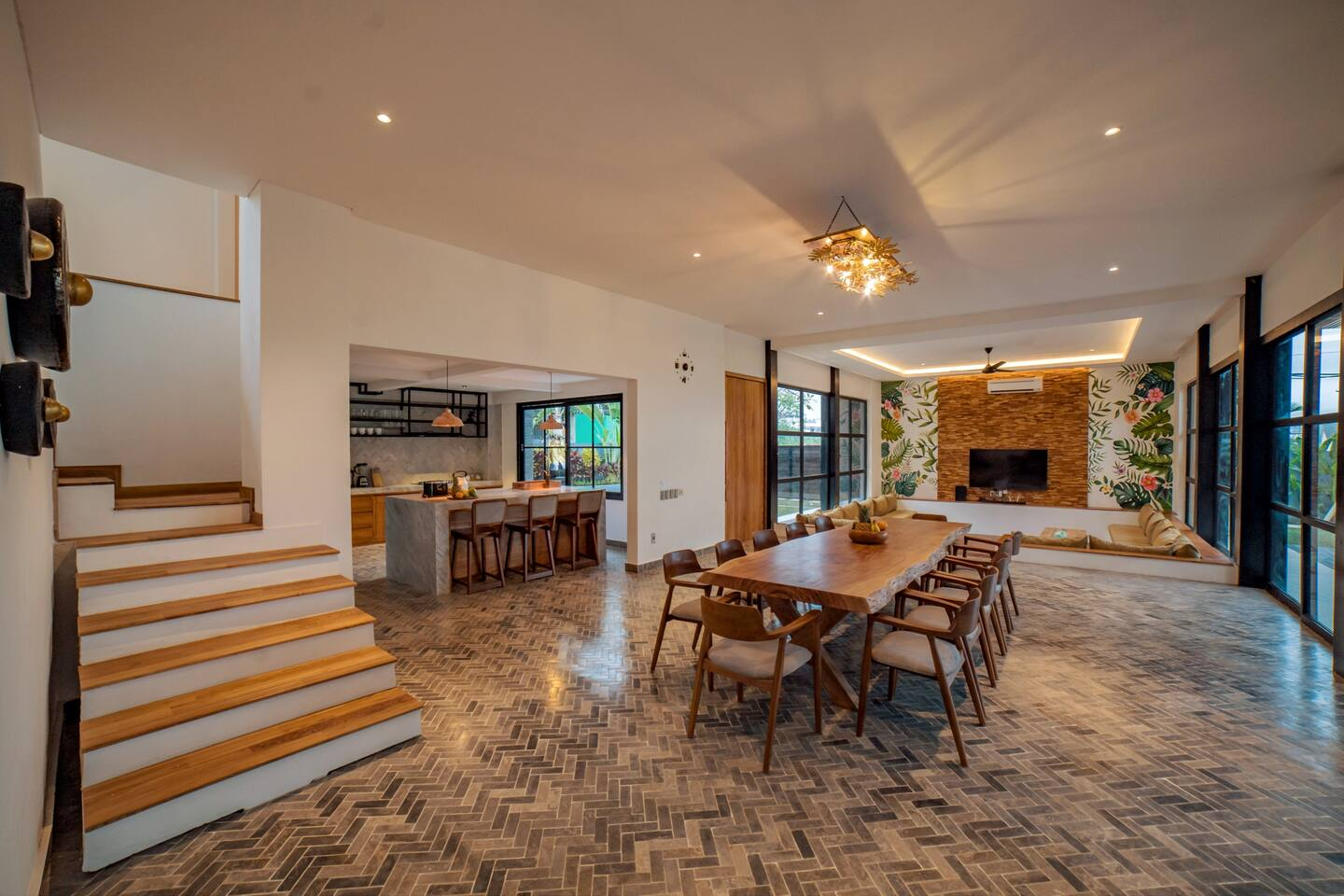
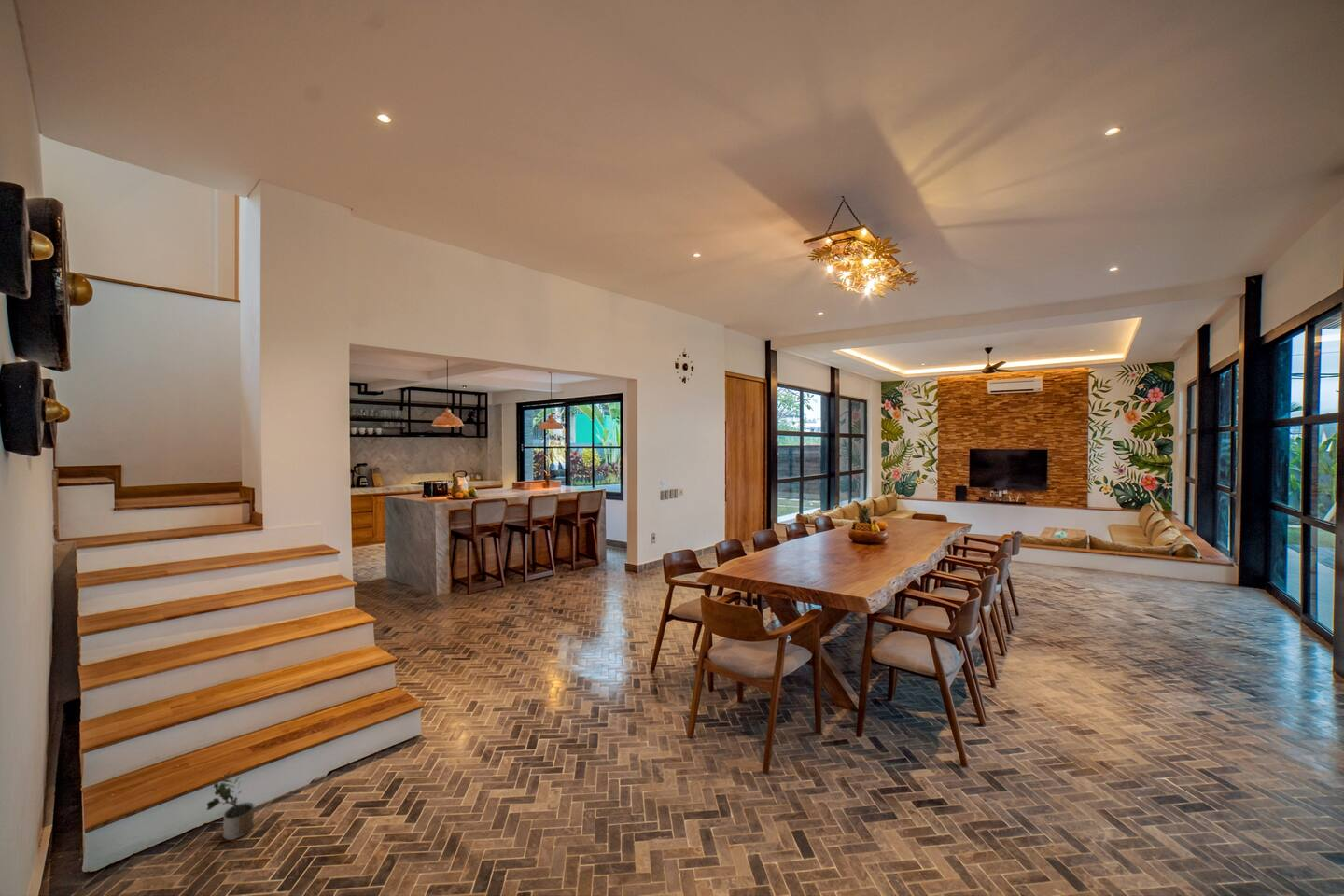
+ potted plant [205,770,255,841]
